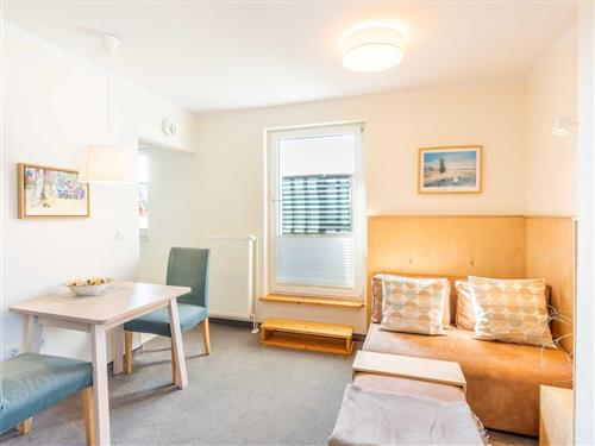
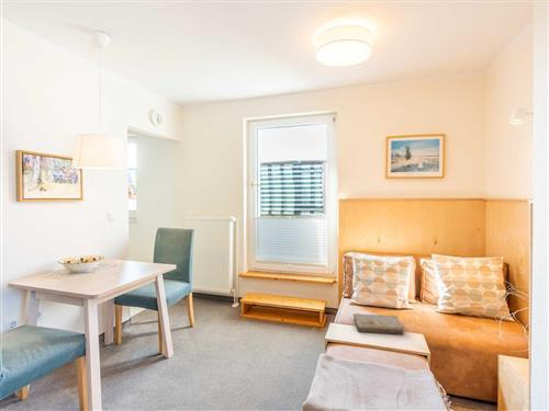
+ book [352,312,405,334]
